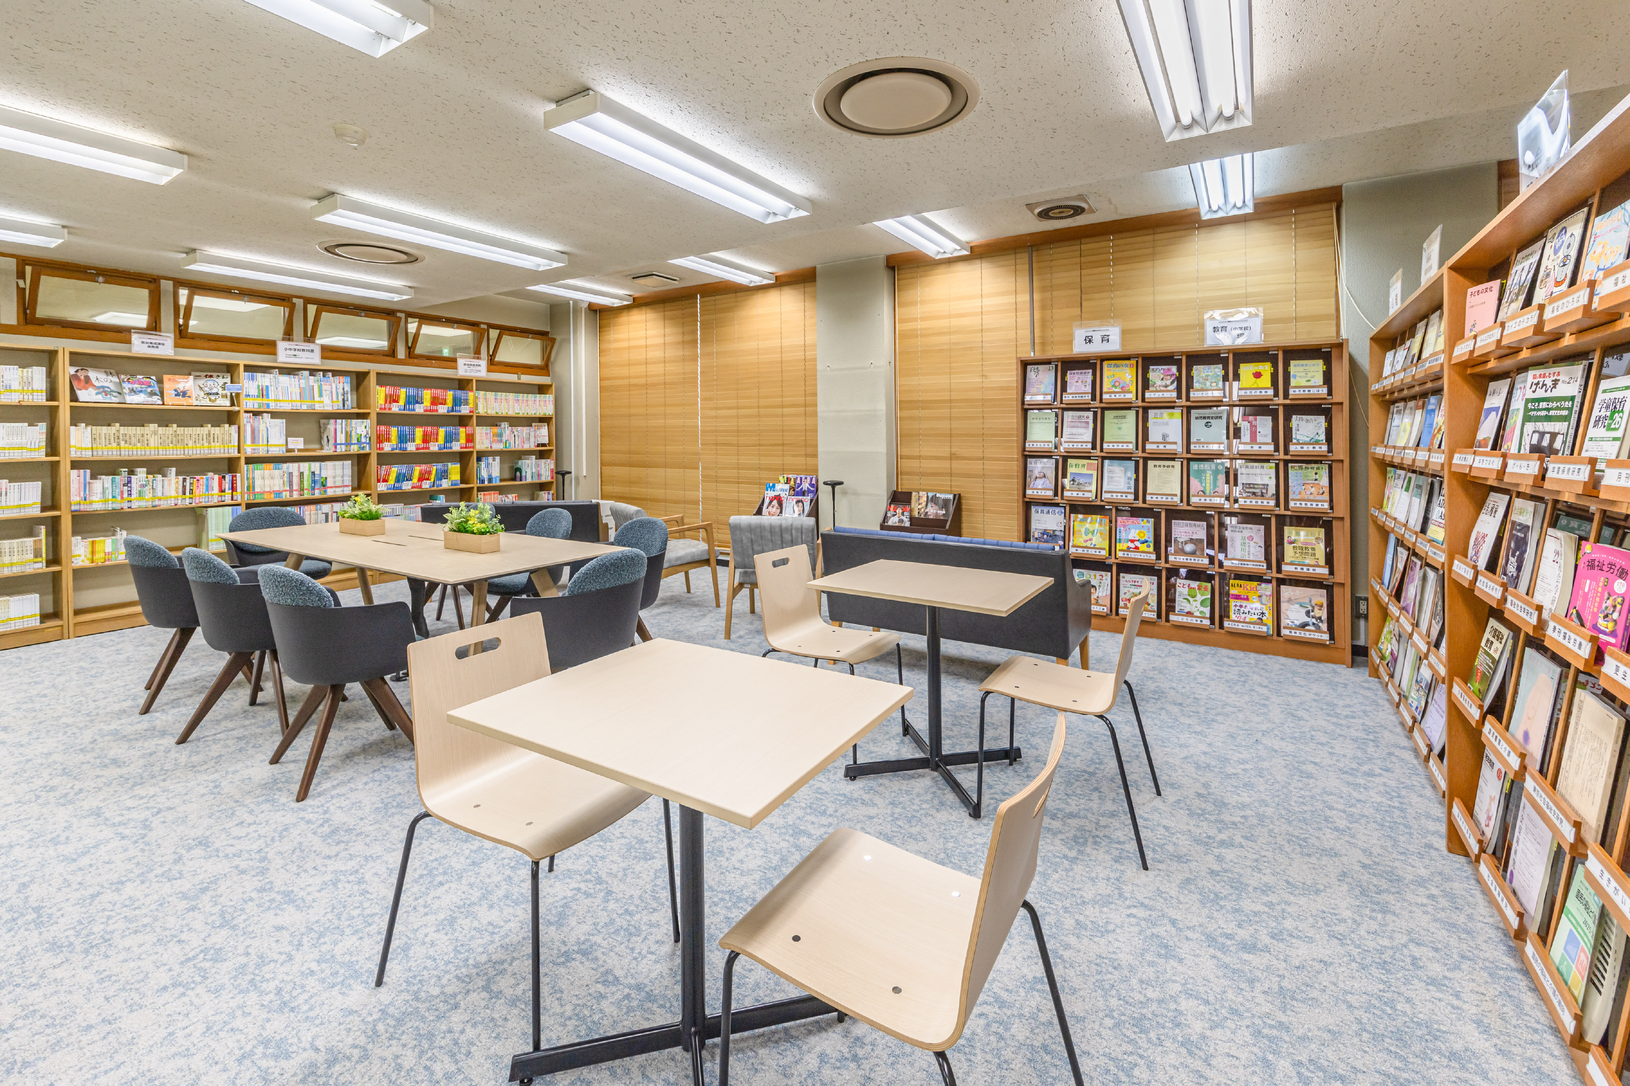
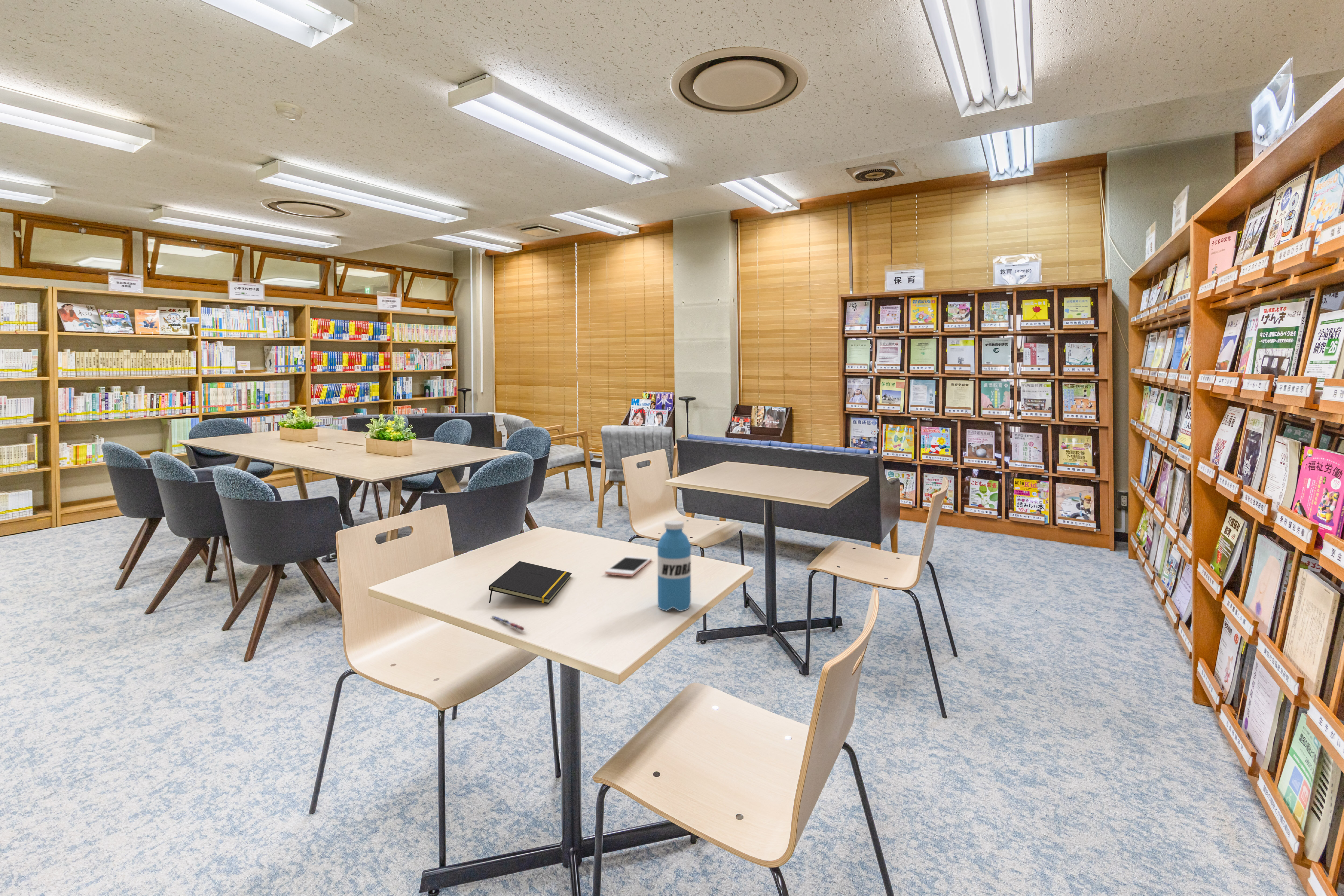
+ cell phone [605,556,652,577]
+ pen [491,615,526,631]
+ water bottle [657,520,691,612]
+ notepad [488,561,572,604]
